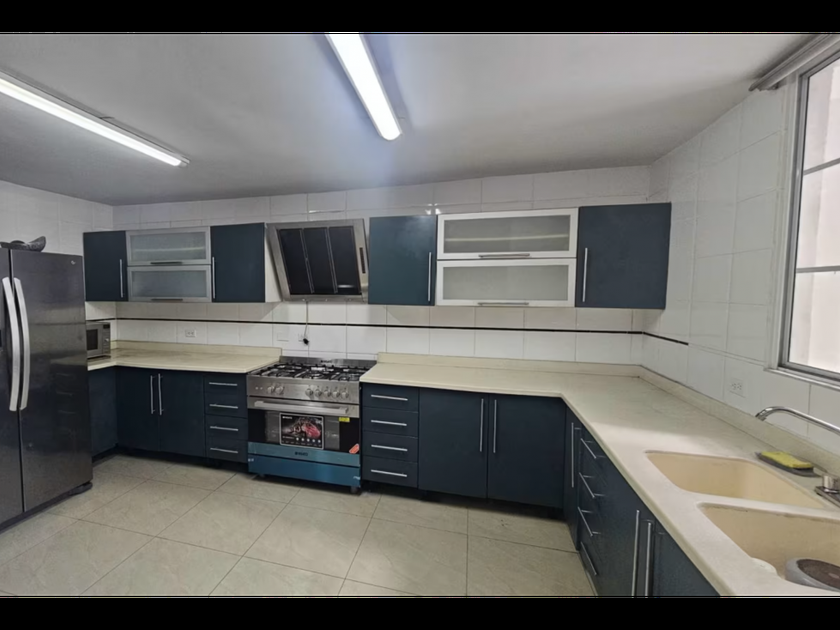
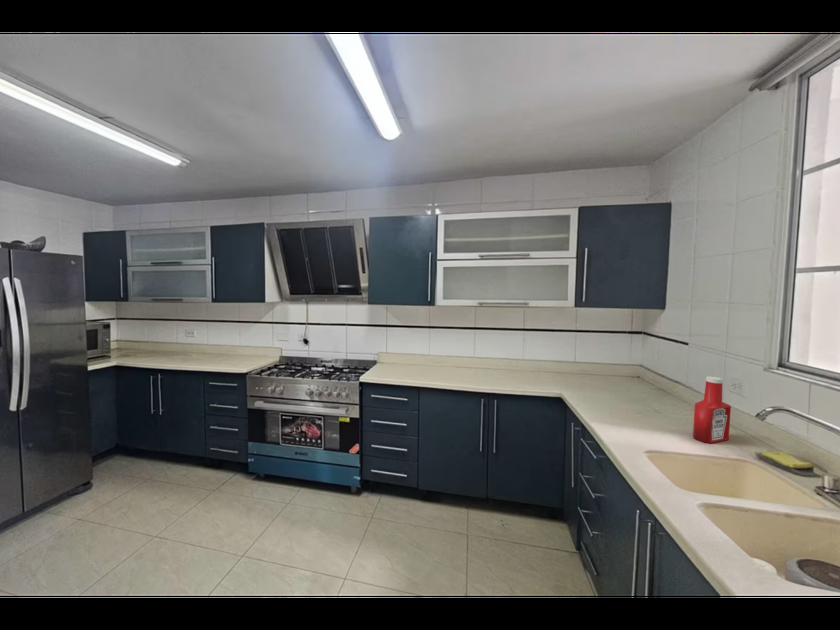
+ soap bottle [692,375,732,444]
